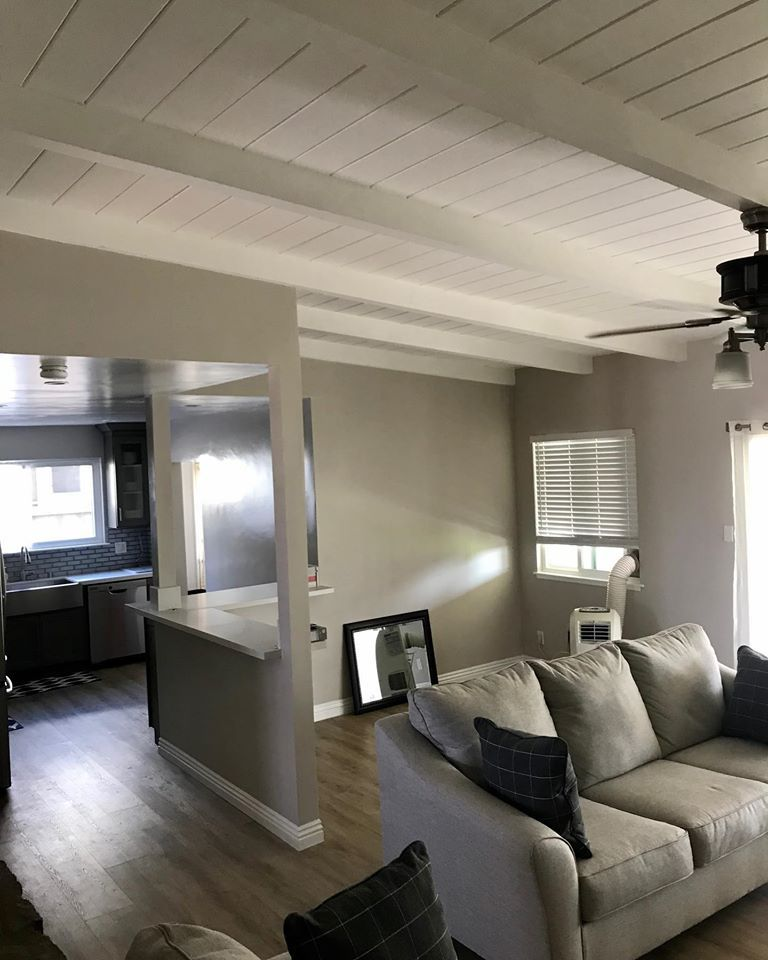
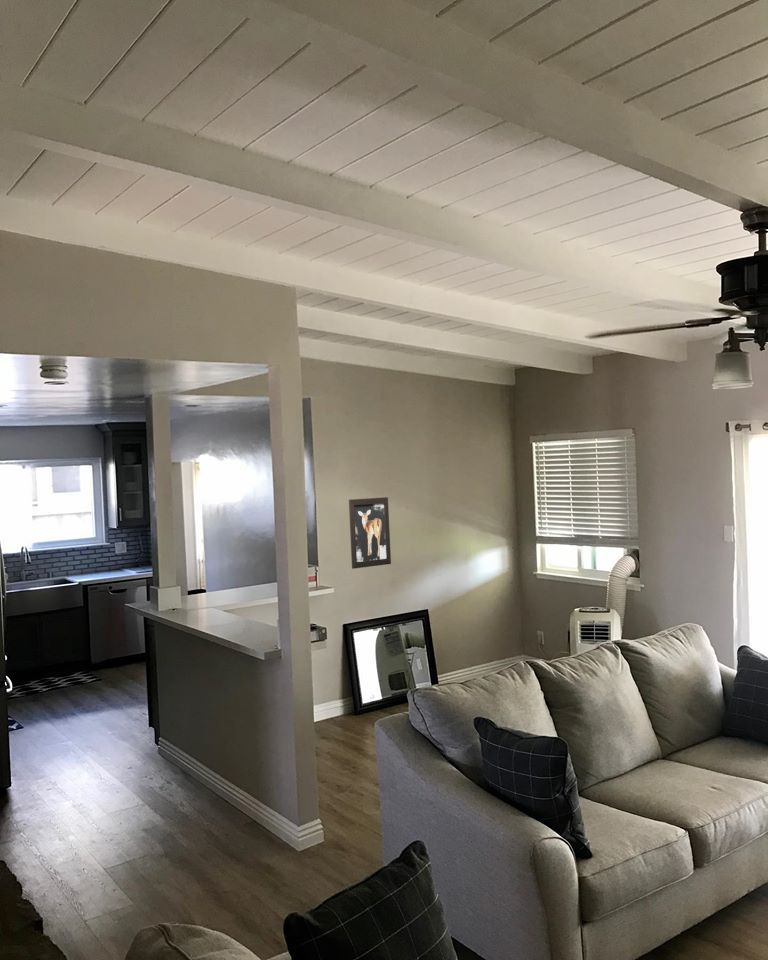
+ wall art [348,496,392,570]
